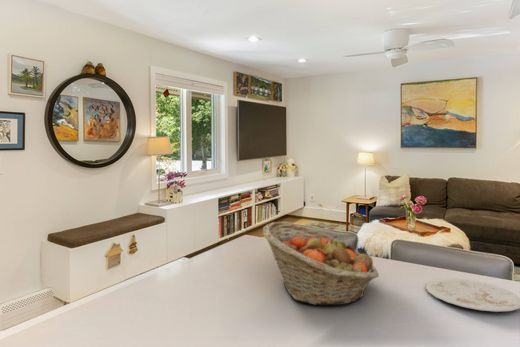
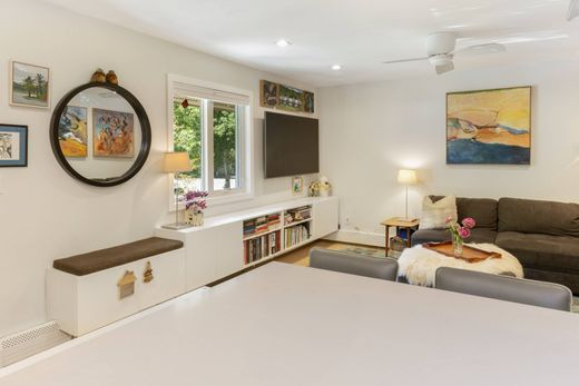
- plate [425,277,520,313]
- fruit basket [262,221,380,306]
